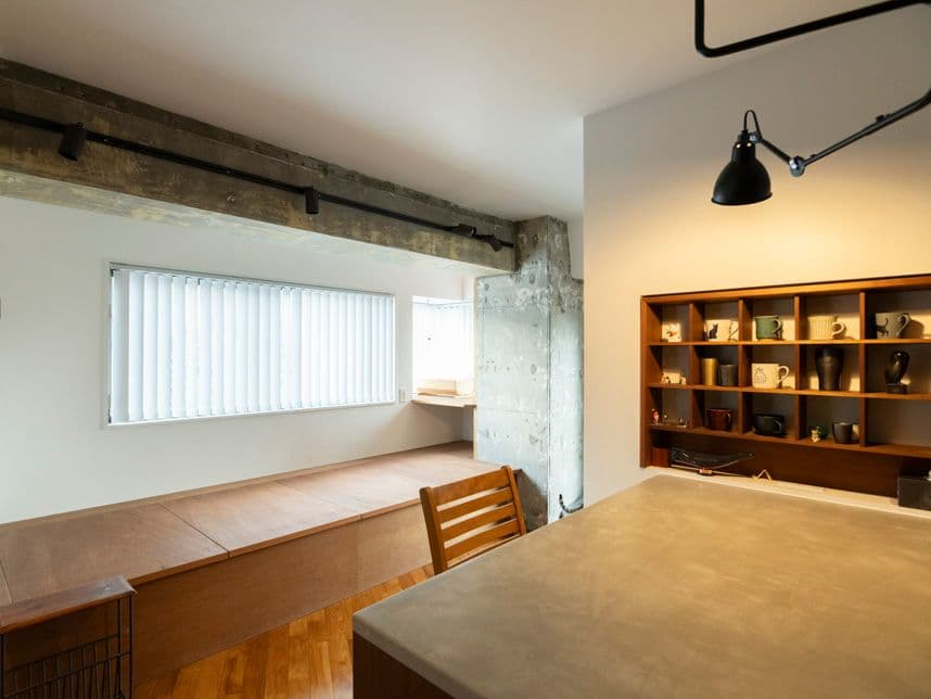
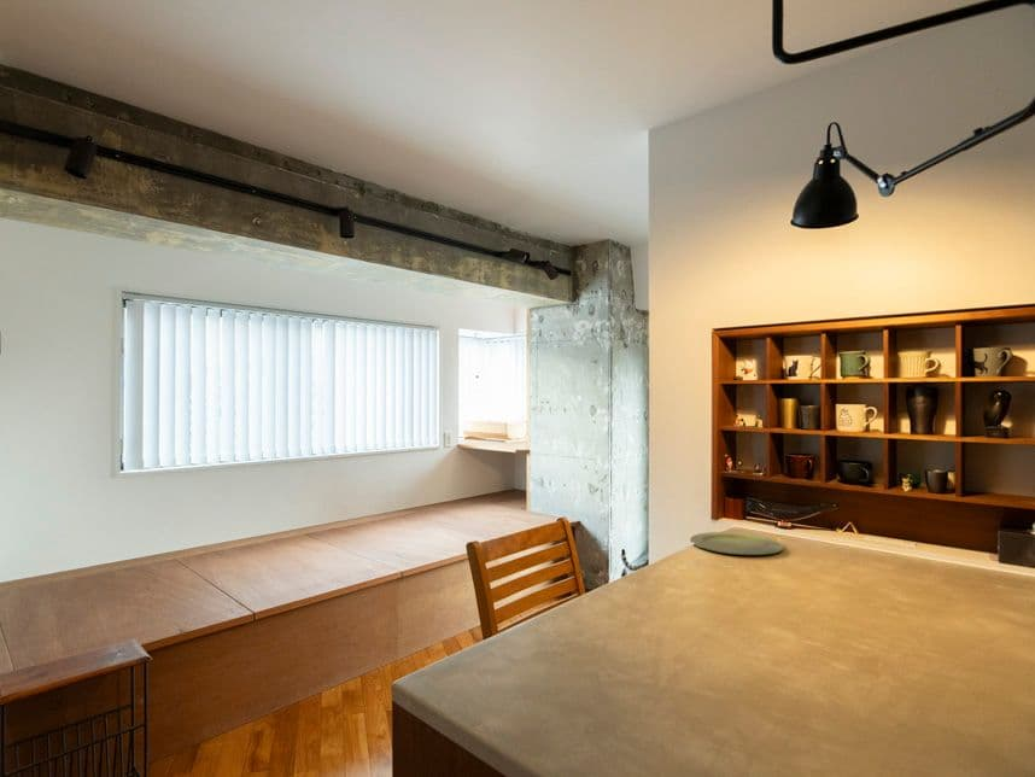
+ plate [689,531,784,556]
